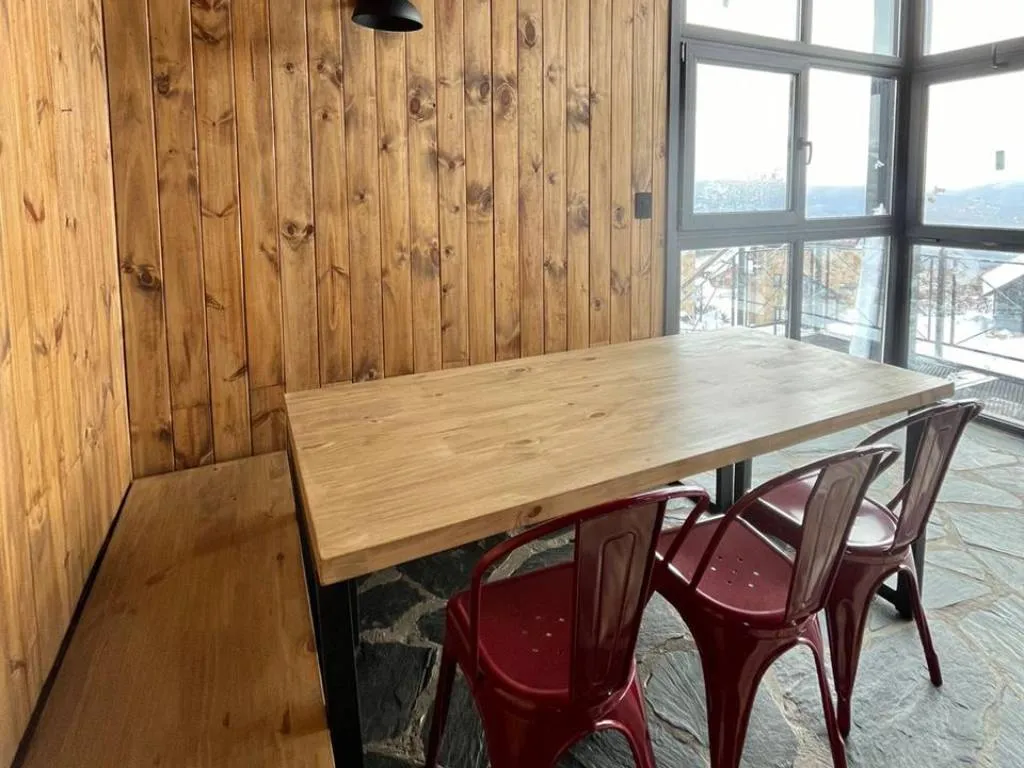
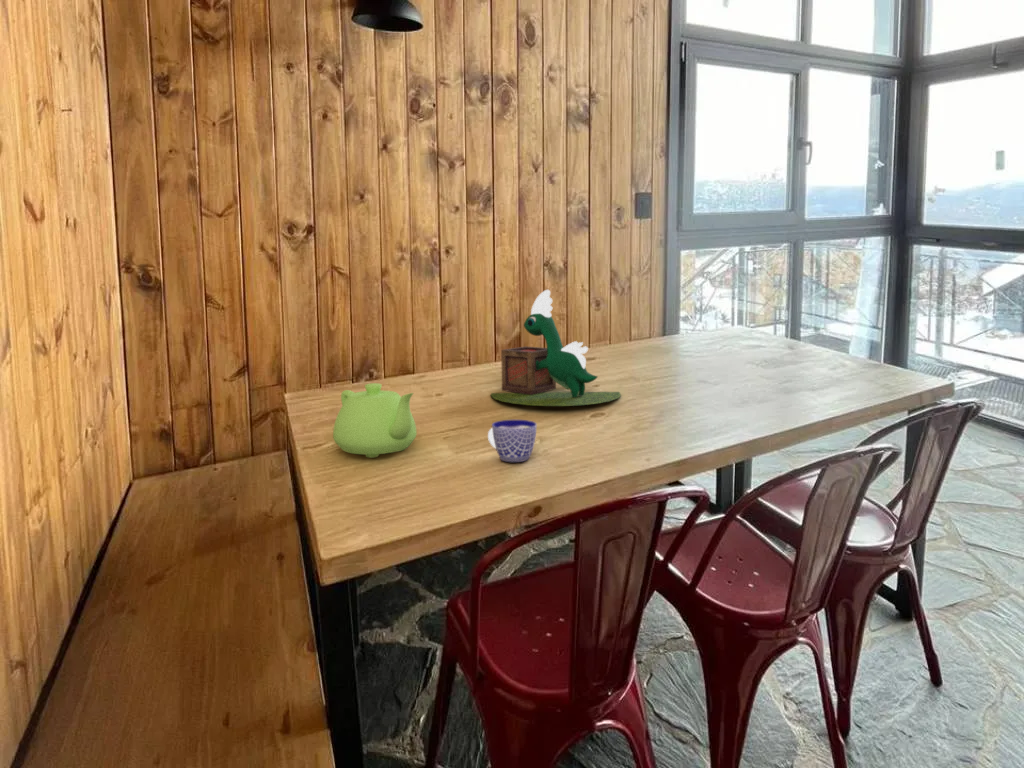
+ teapot [332,382,418,458]
+ plant pot [490,289,622,407]
+ cup [487,419,538,463]
